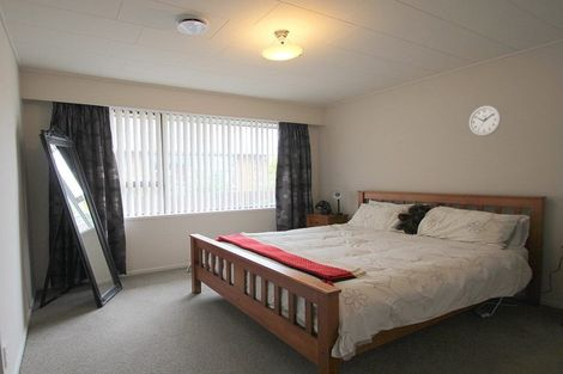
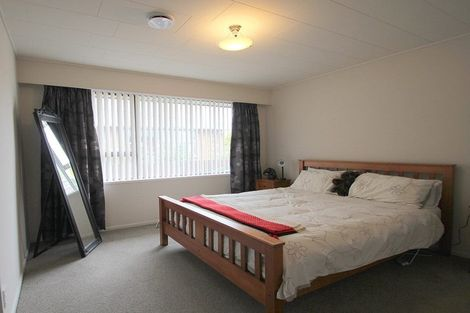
- wall clock [468,104,502,137]
